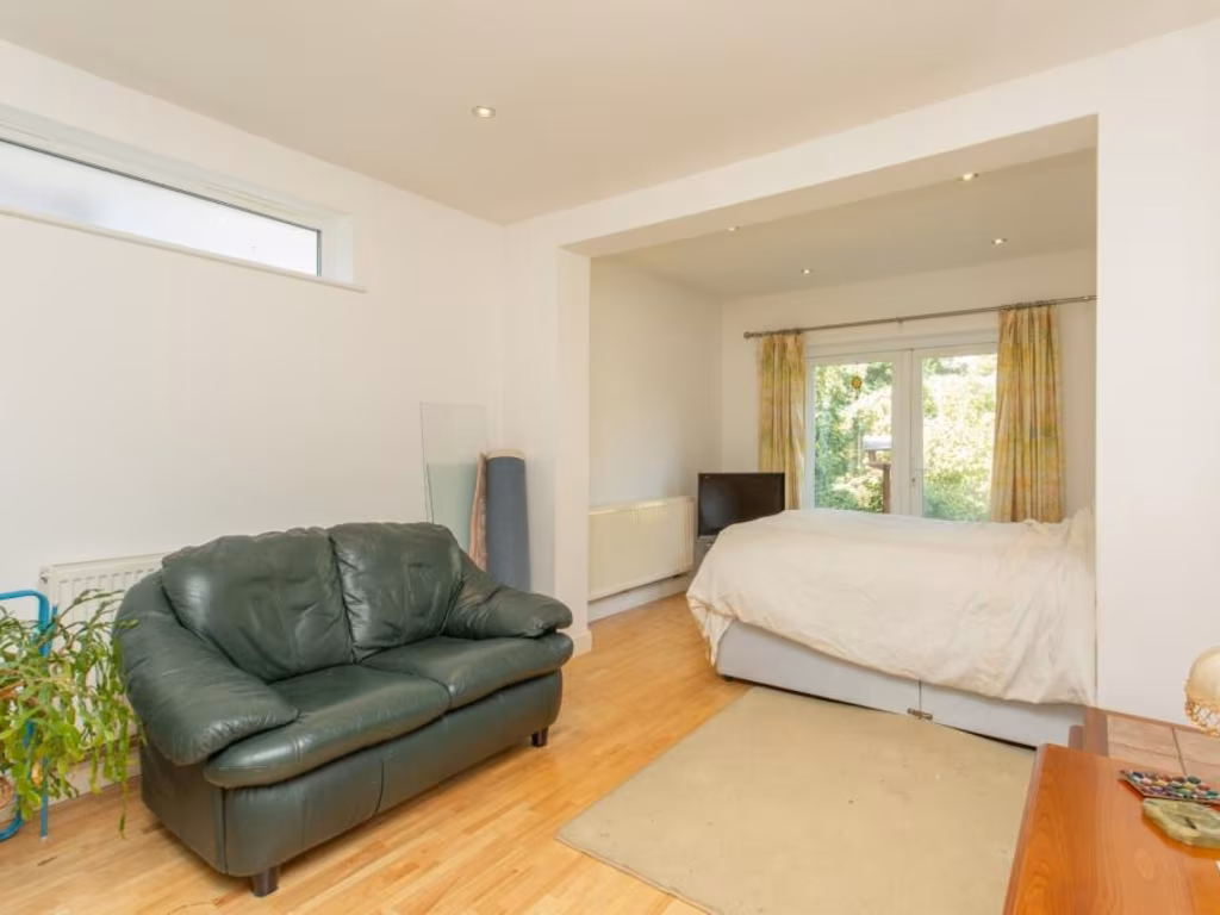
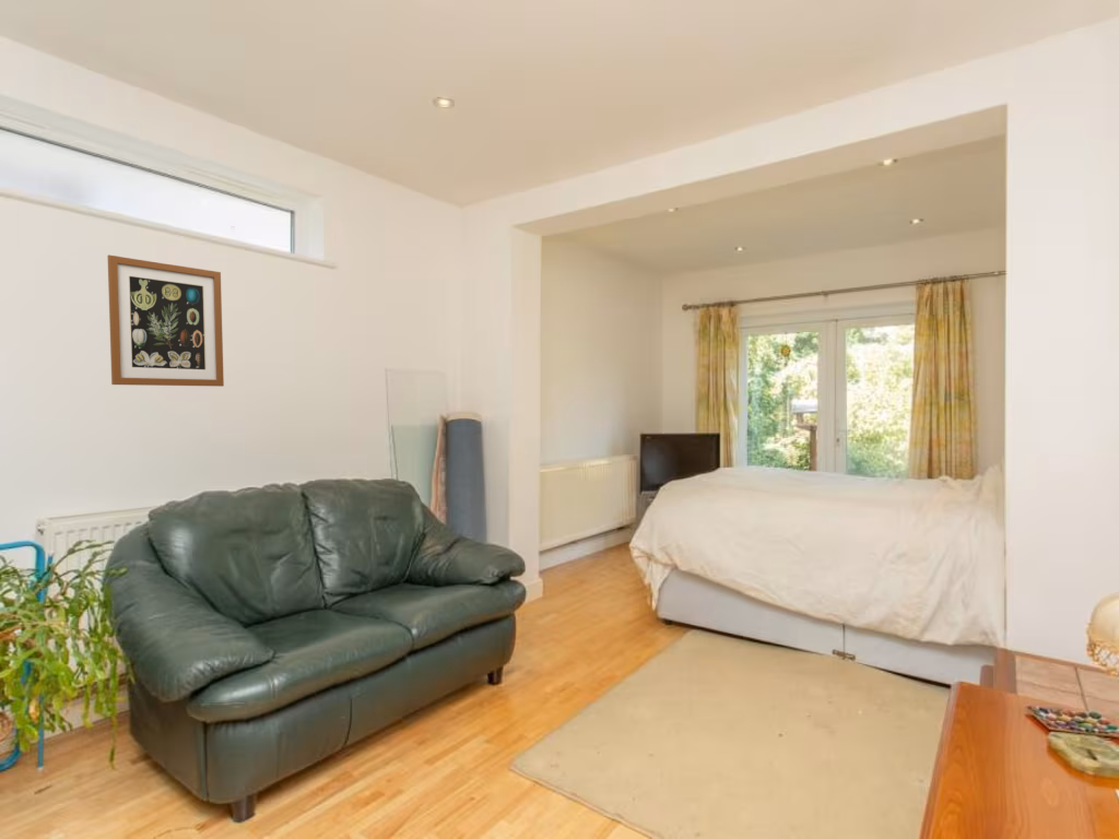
+ wall art [107,253,225,388]
